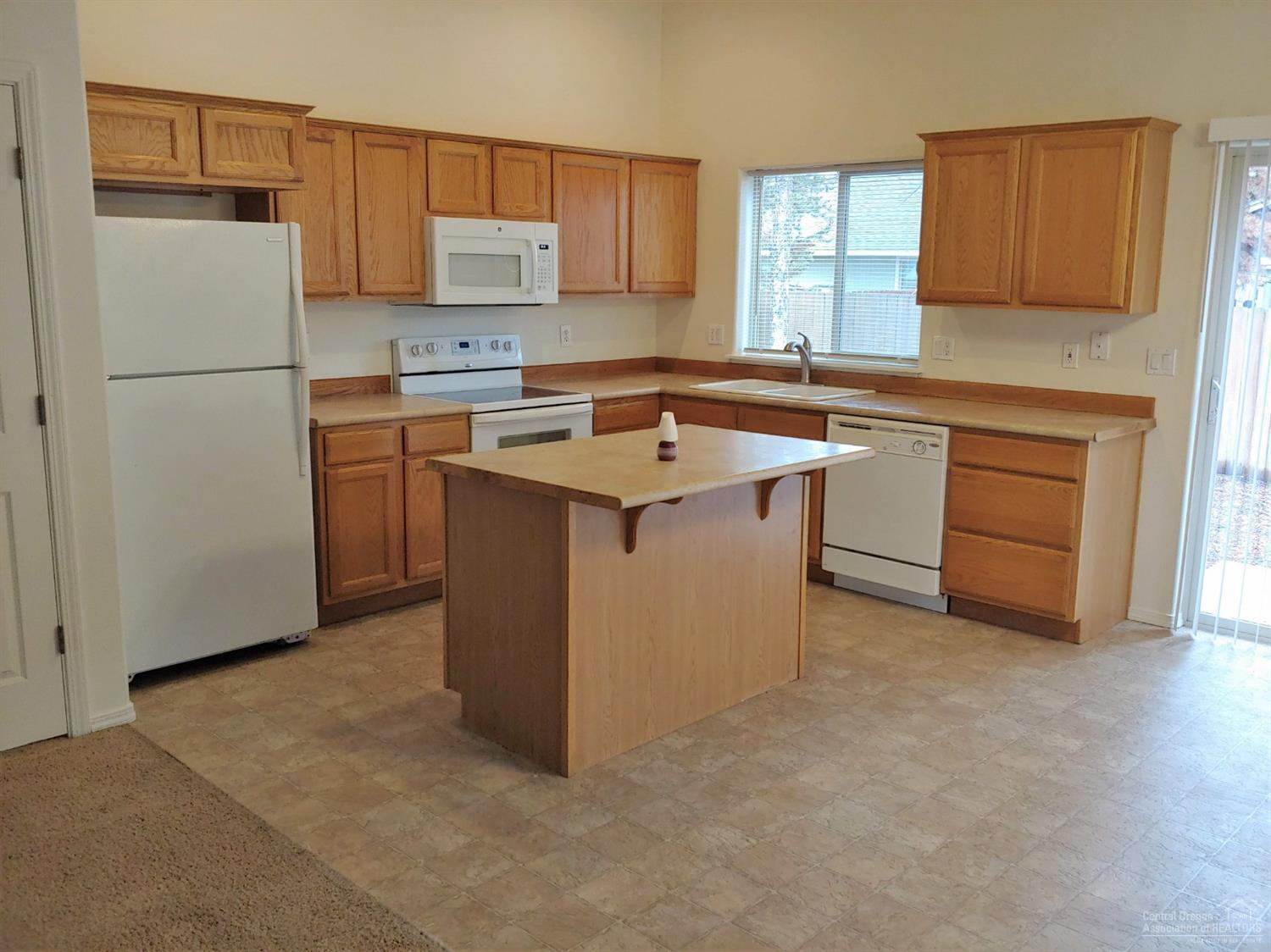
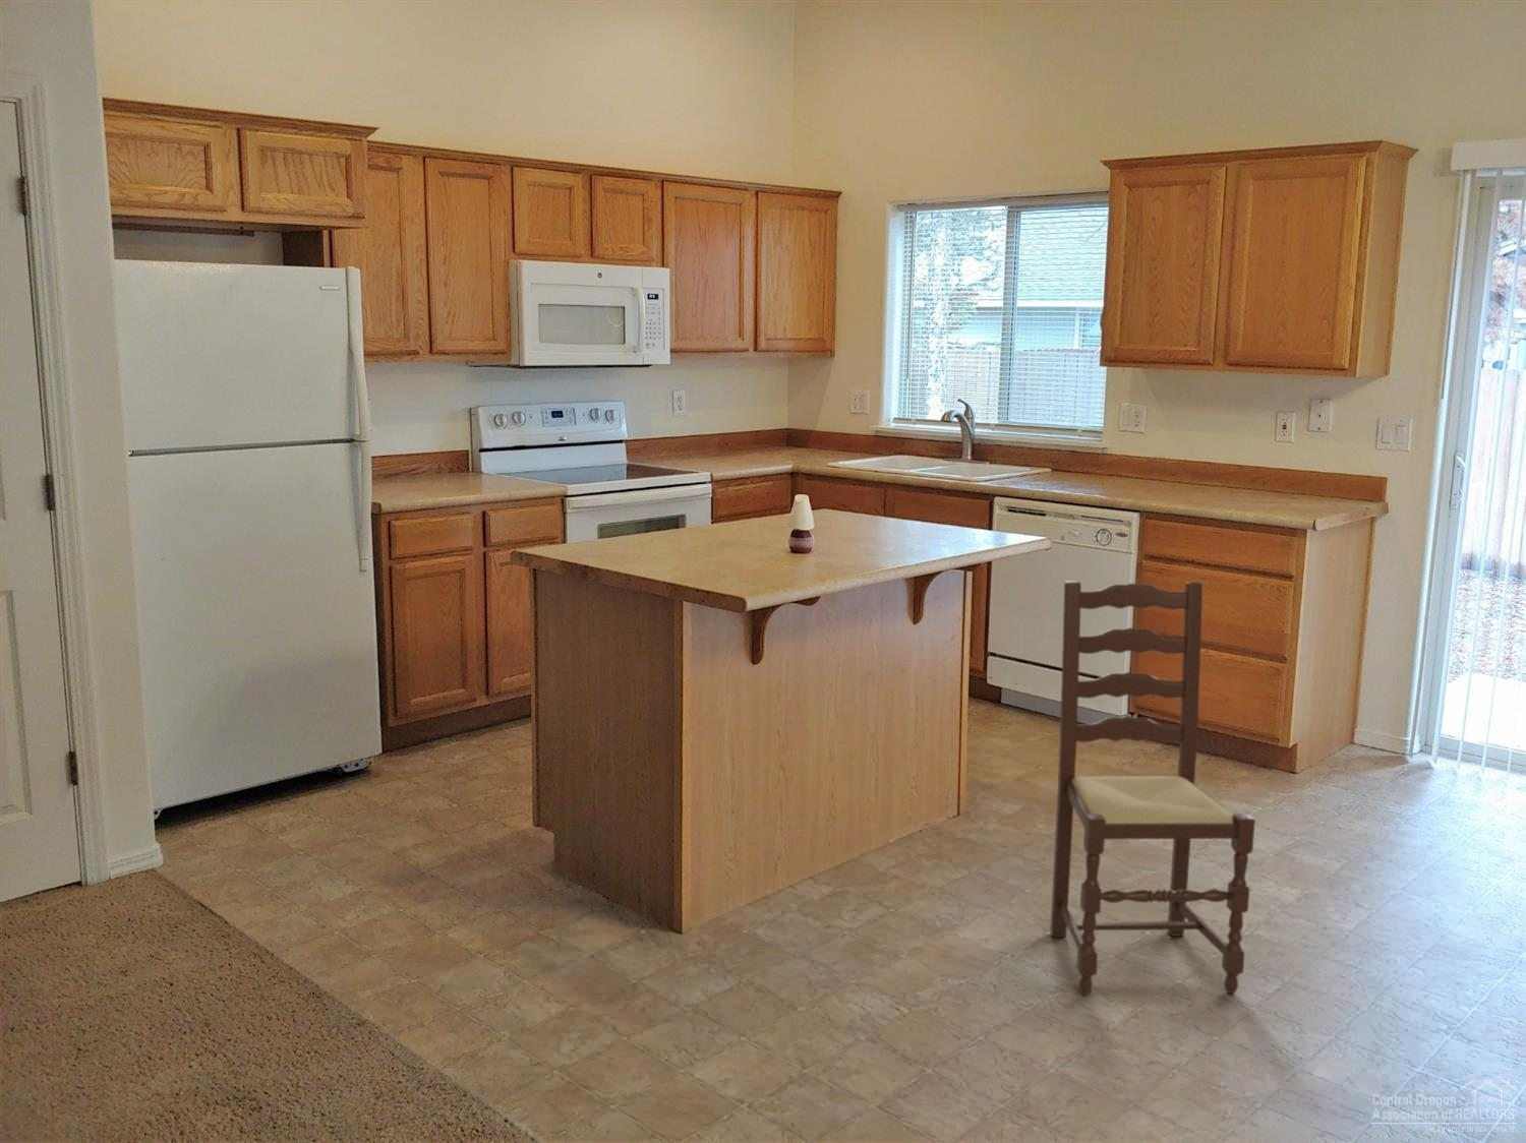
+ dining chair [1049,581,1256,995]
